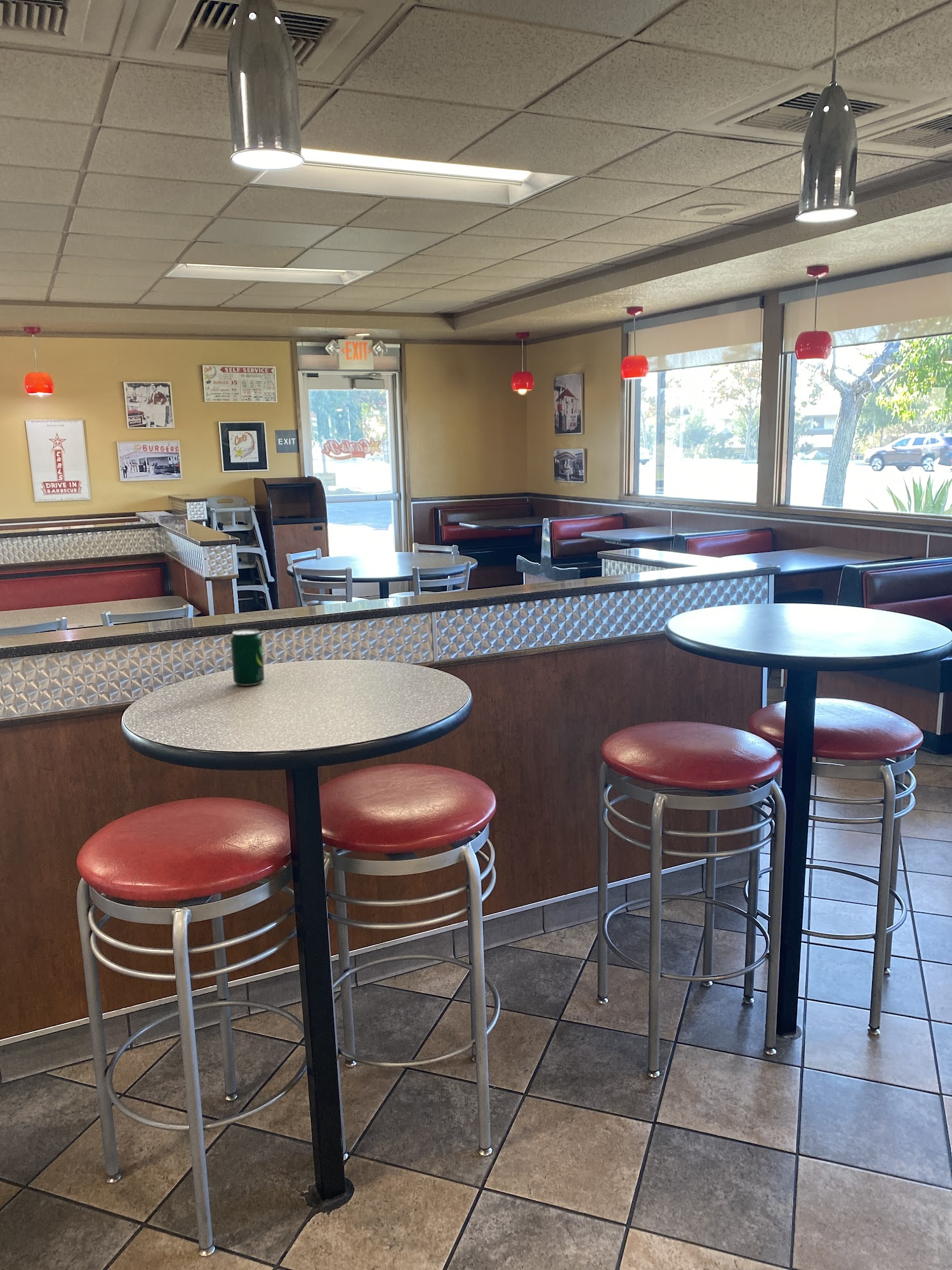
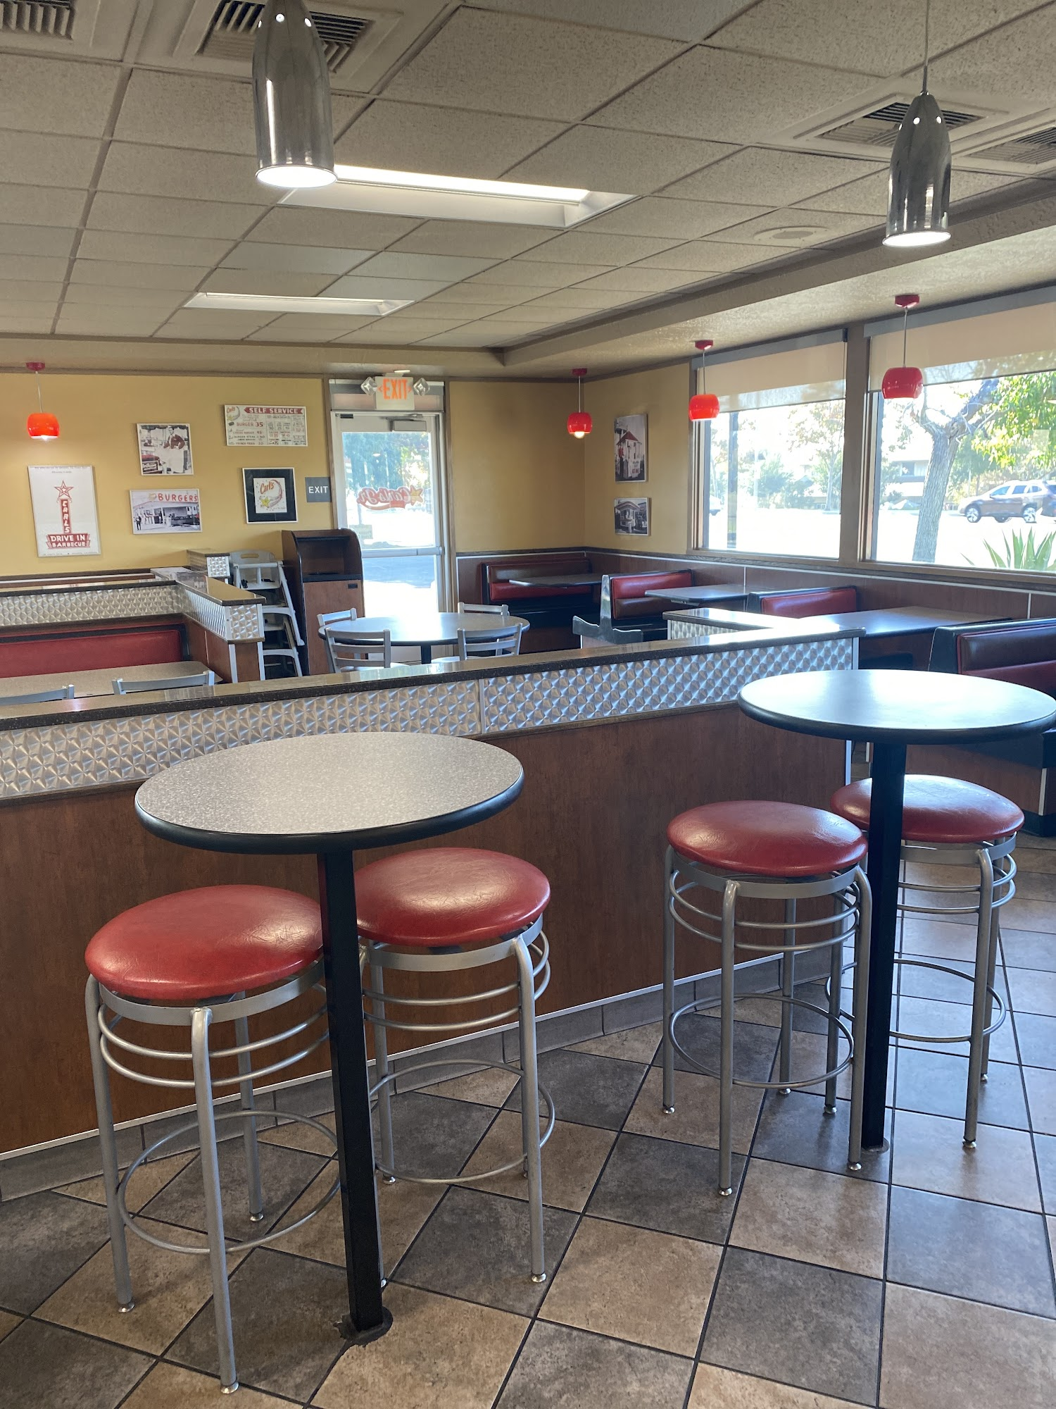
- beverage can [230,629,265,686]
